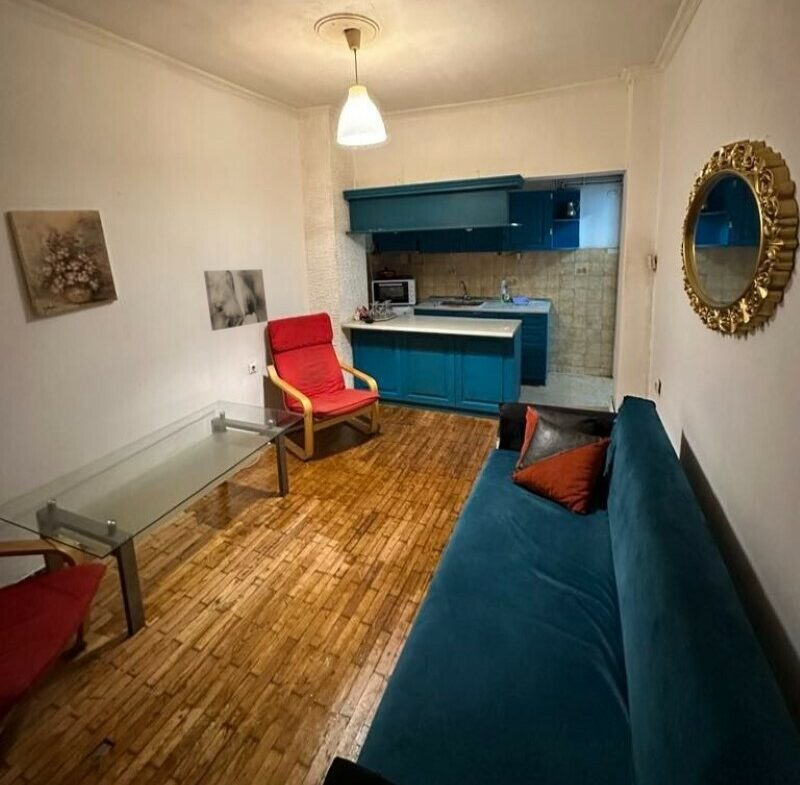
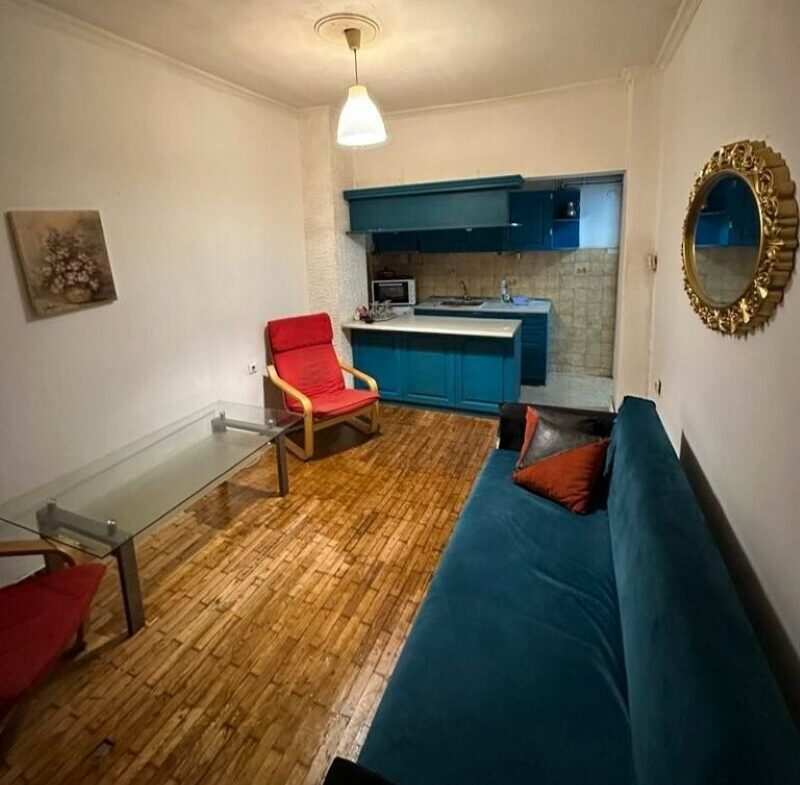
- wall art [203,268,269,332]
